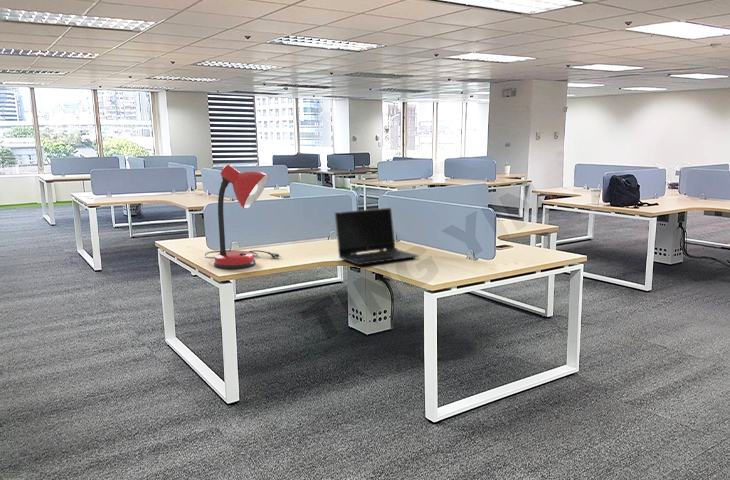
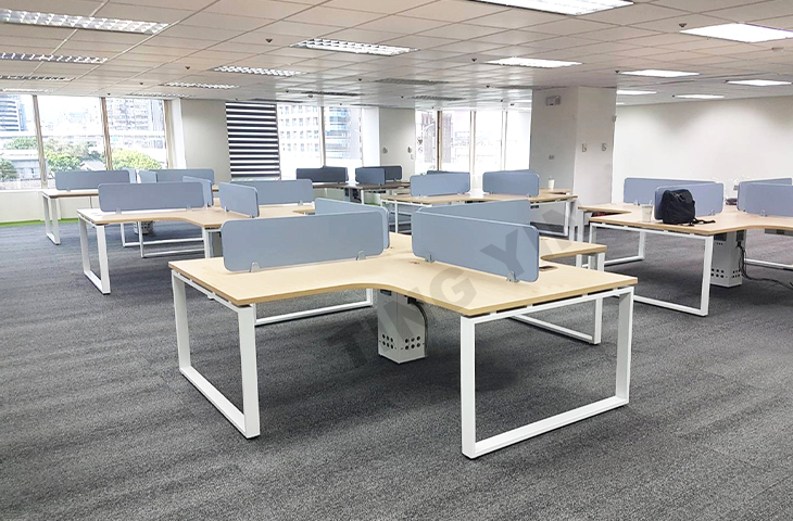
- desk lamp [203,164,282,270]
- laptop computer [333,207,419,266]
